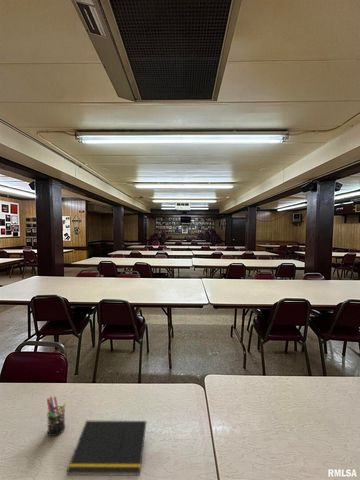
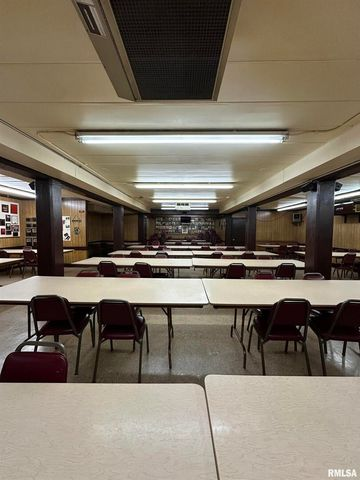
- pen holder [46,395,67,437]
- notepad [66,420,147,476]
